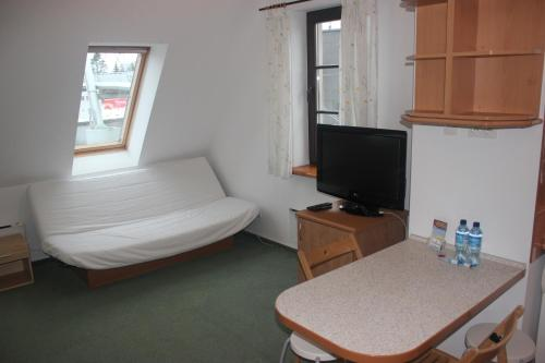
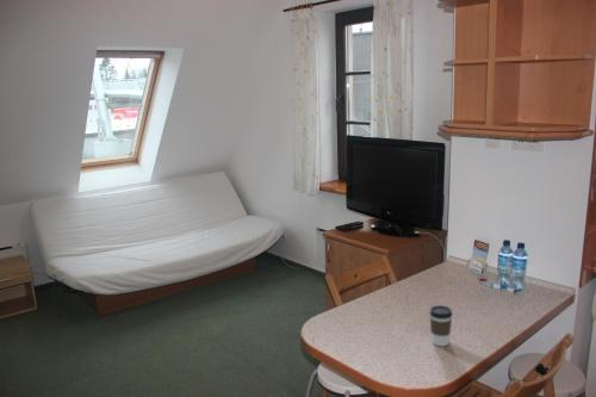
+ coffee cup [428,304,454,347]
